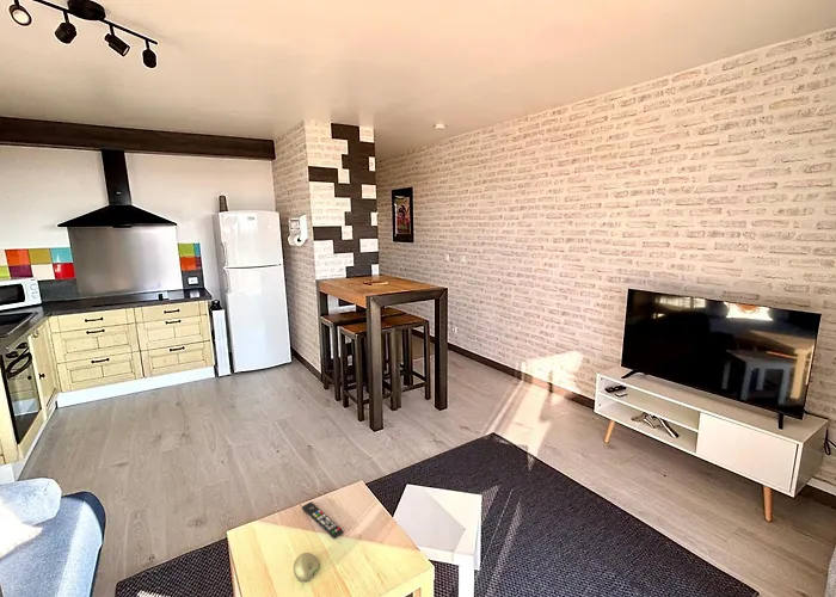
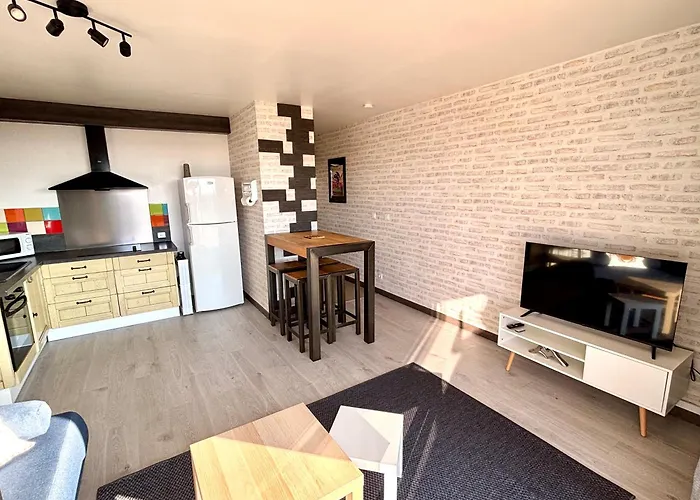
- remote control [301,500,344,540]
- decorative egg [293,552,321,584]
